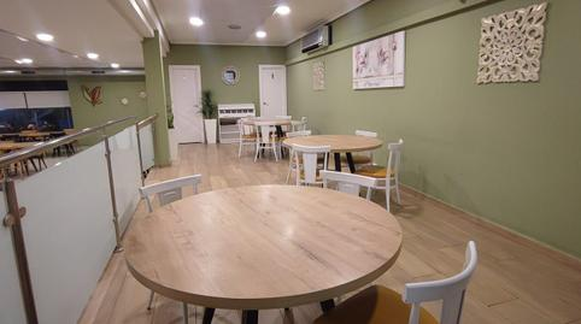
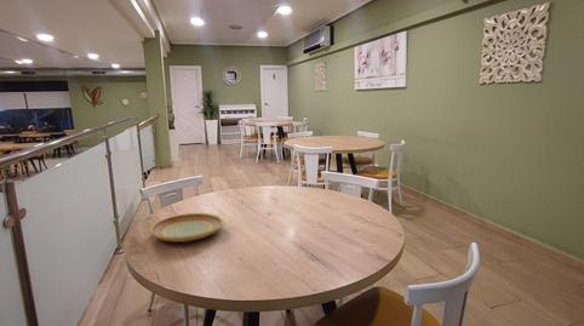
+ plate [149,212,224,244]
